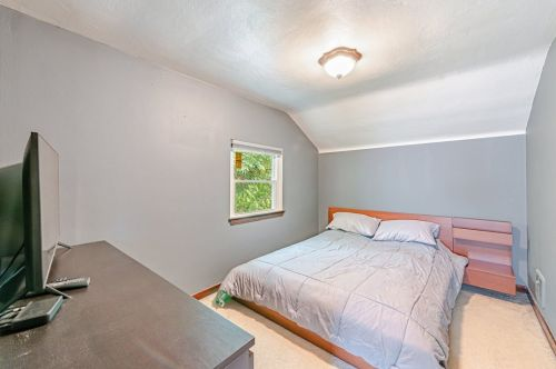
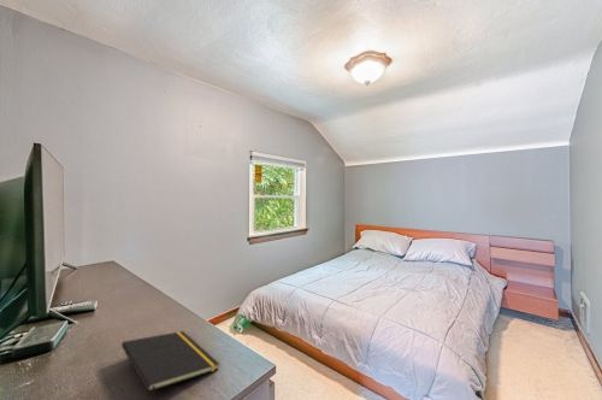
+ notepad [120,330,220,400]
